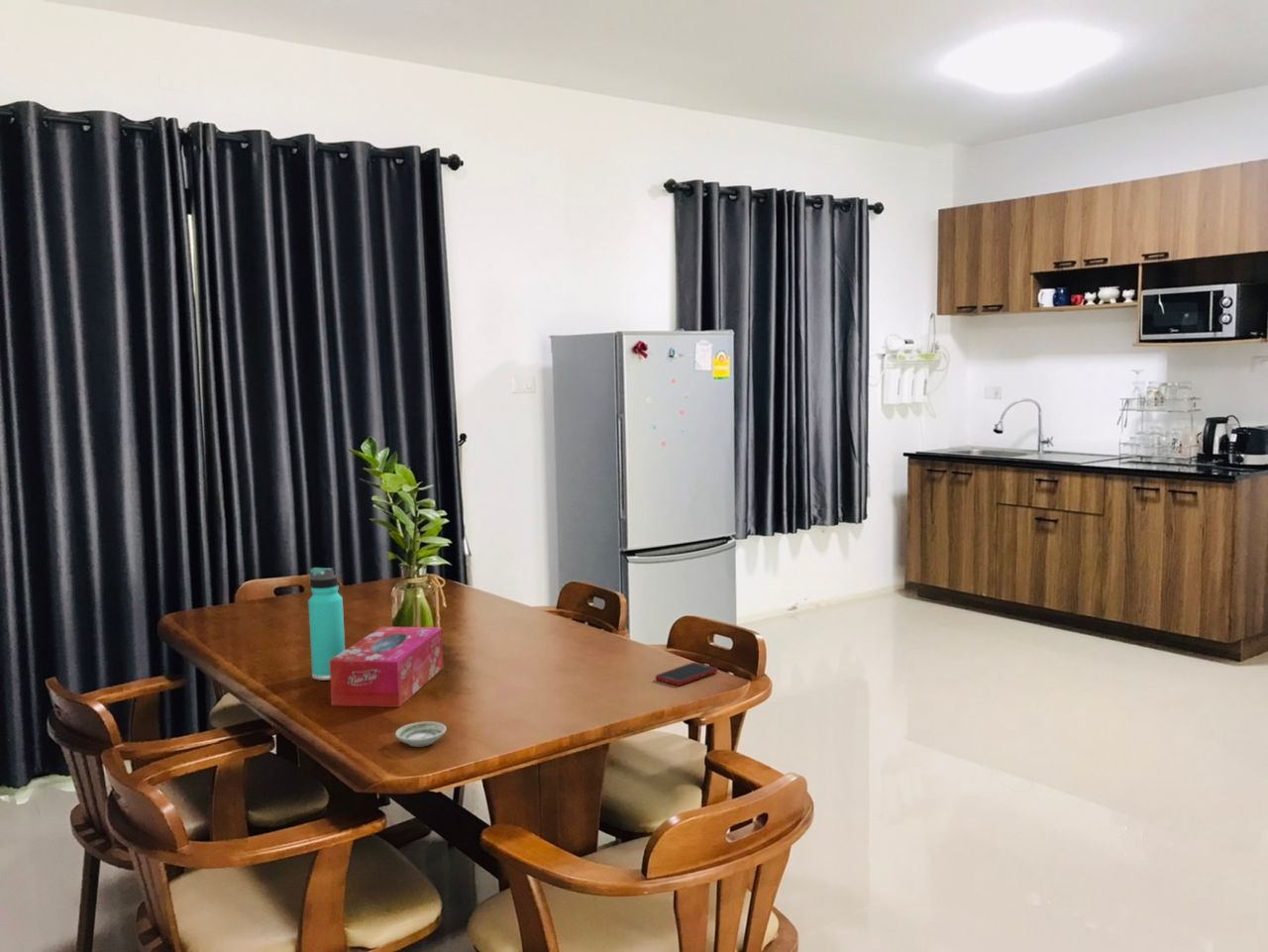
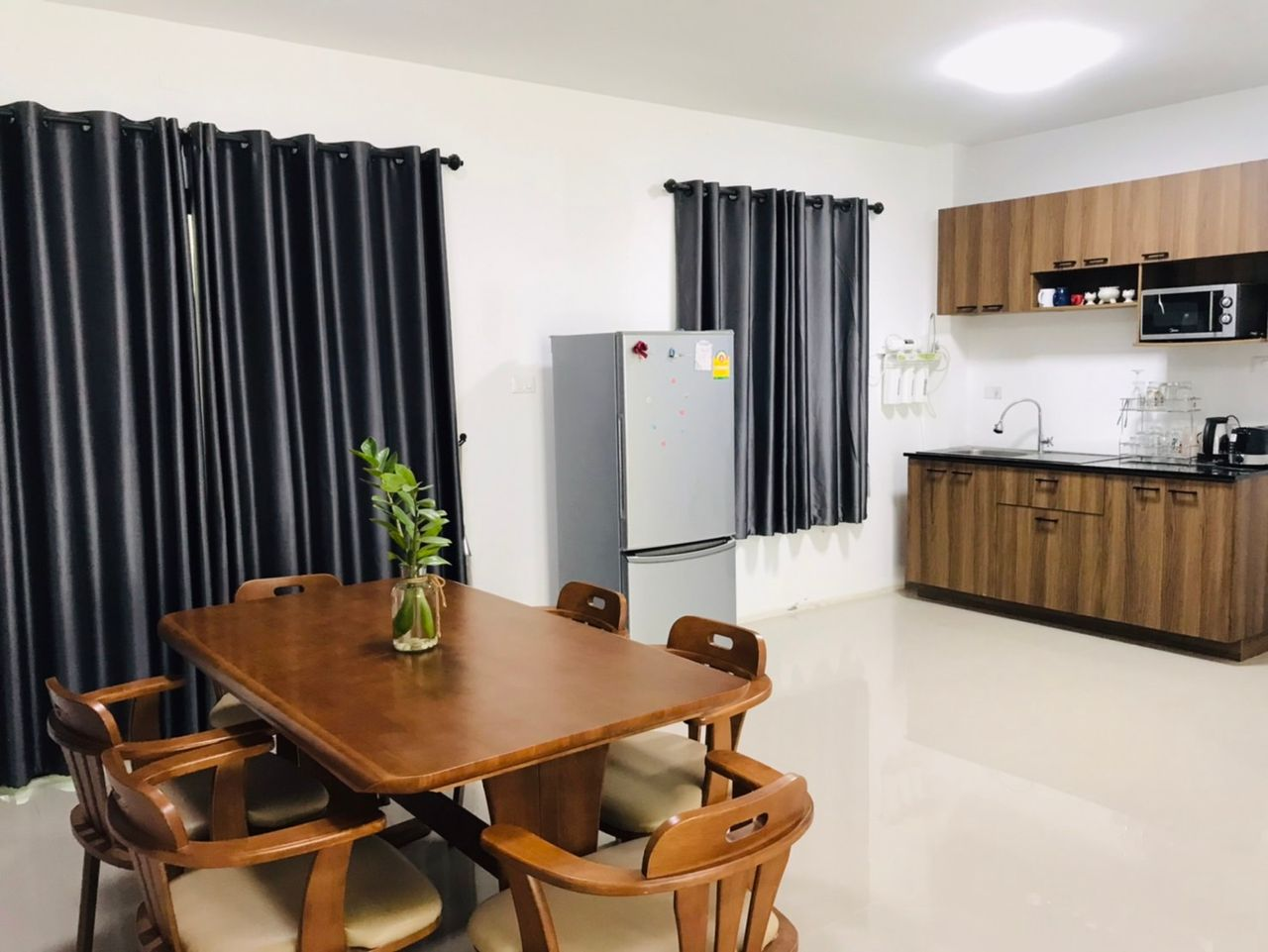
- saucer [394,721,448,748]
- cell phone [655,662,719,687]
- tissue box [330,626,444,708]
- thermos bottle [307,567,346,682]
